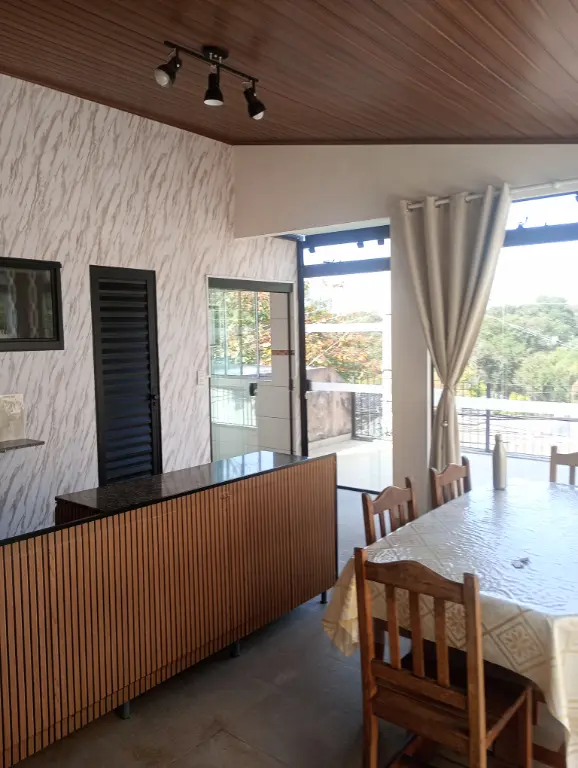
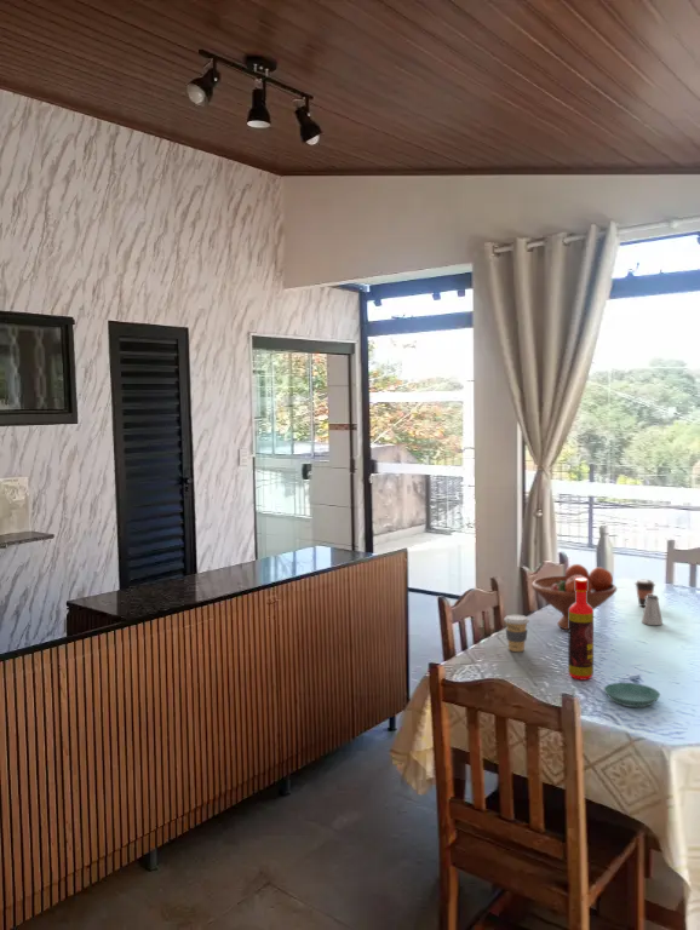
+ coffee cup [503,614,530,653]
+ fruit bowl [530,563,618,631]
+ saltshaker [641,593,664,626]
+ saucer [603,682,661,708]
+ coffee cup [633,579,656,608]
+ bottle [567,579,595,682]
